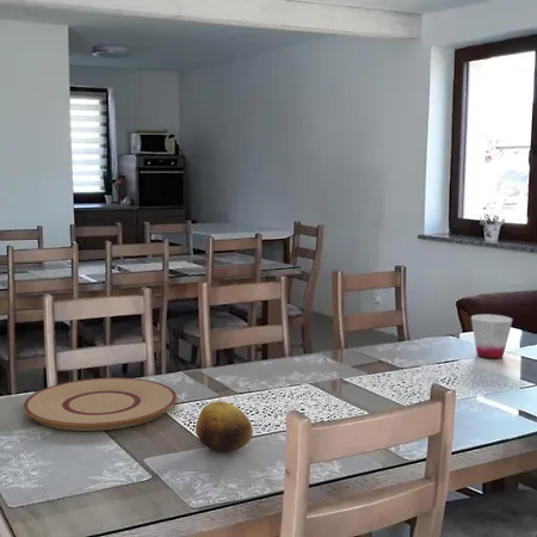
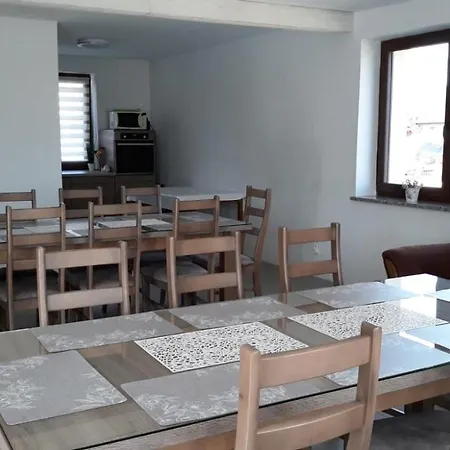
- cup [470,313,513,359]
- fruit [195,400,254,453]
- plate [21,377,178,432]
